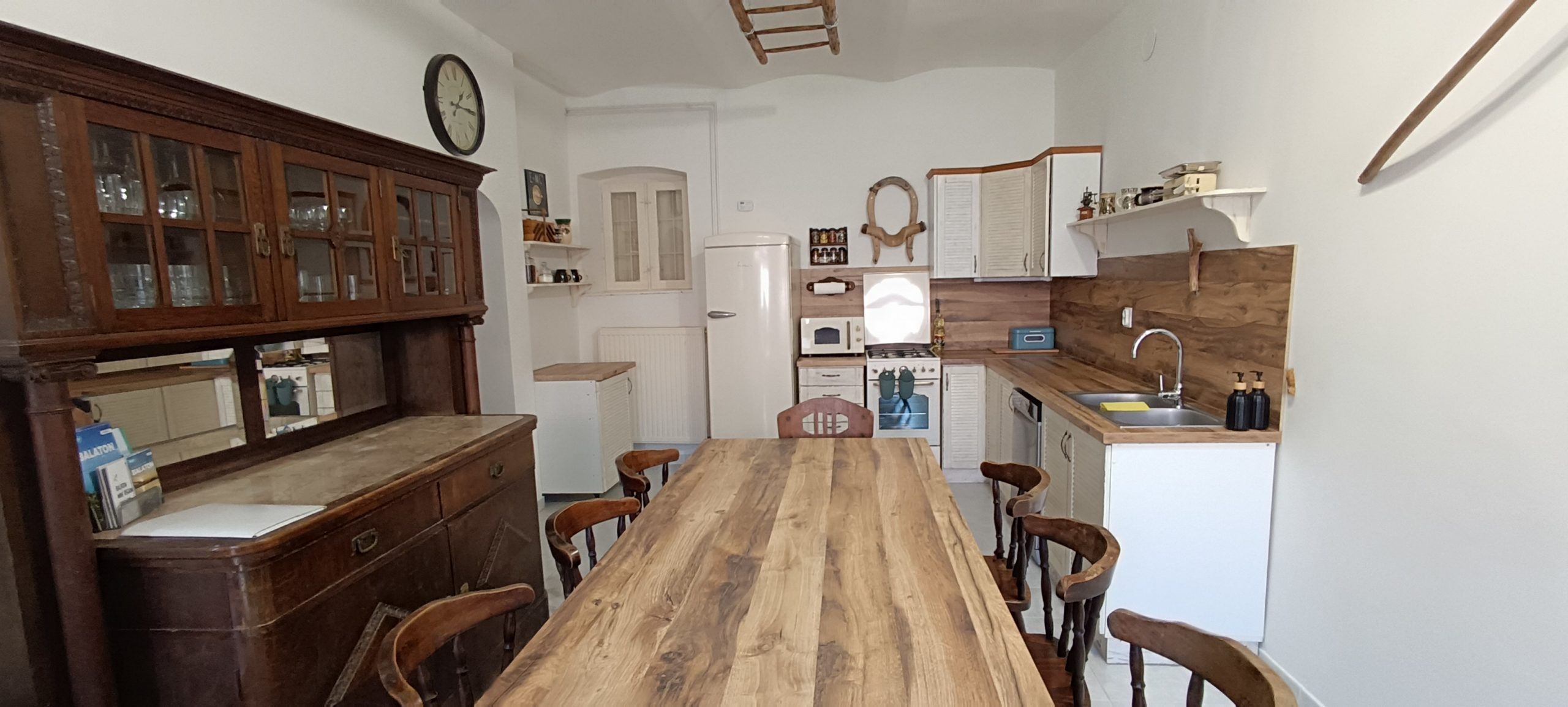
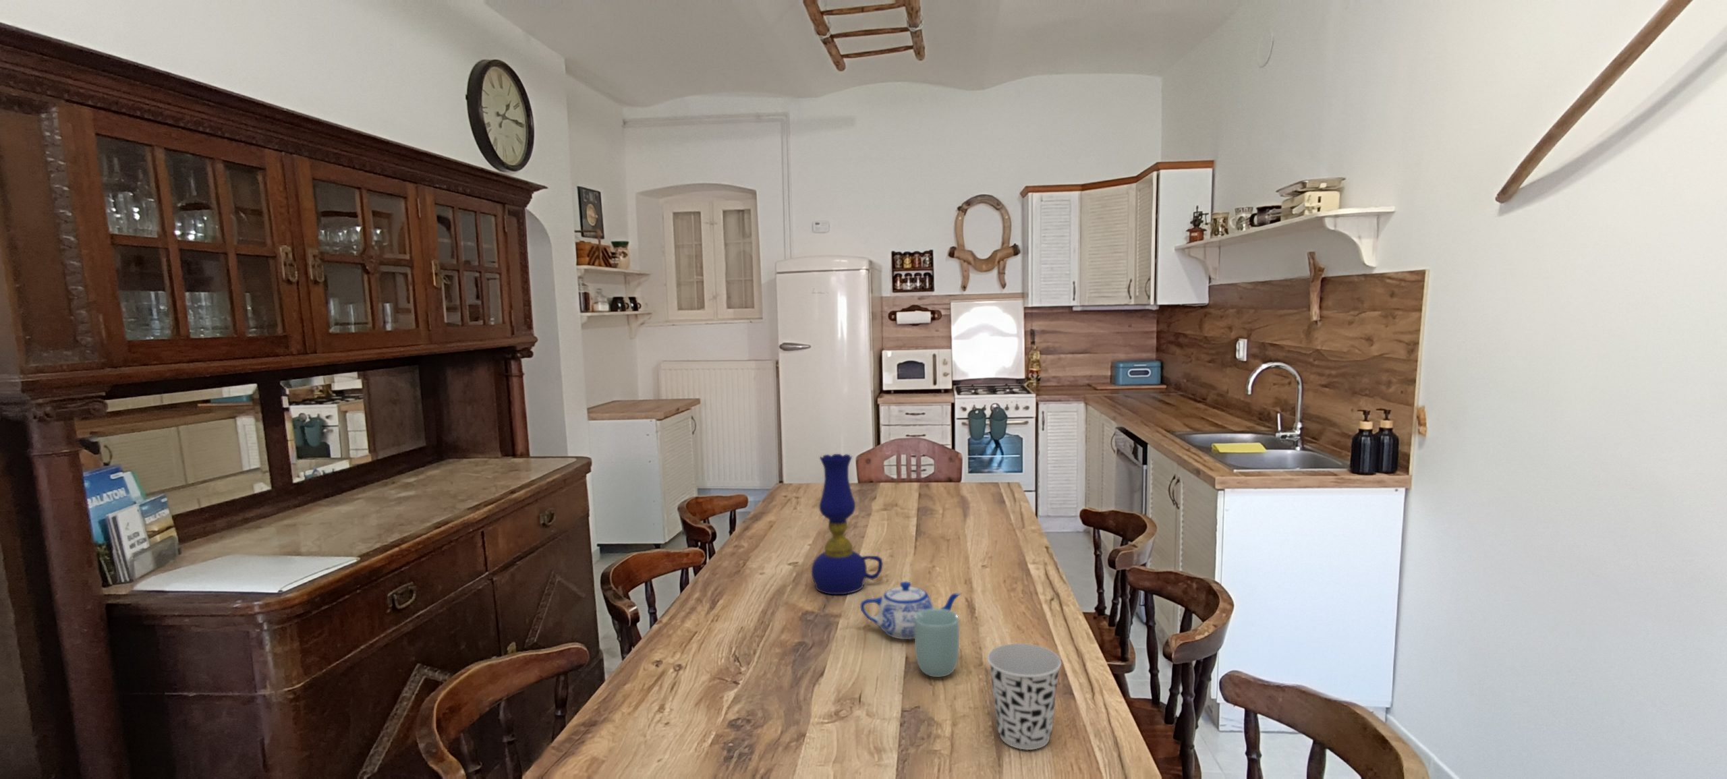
+ cup [987,642,1062,750]
+ teapot [859,581,963,640]
+ oil lamp [811,453,883,595]
+ cup [914,608,960,678]
